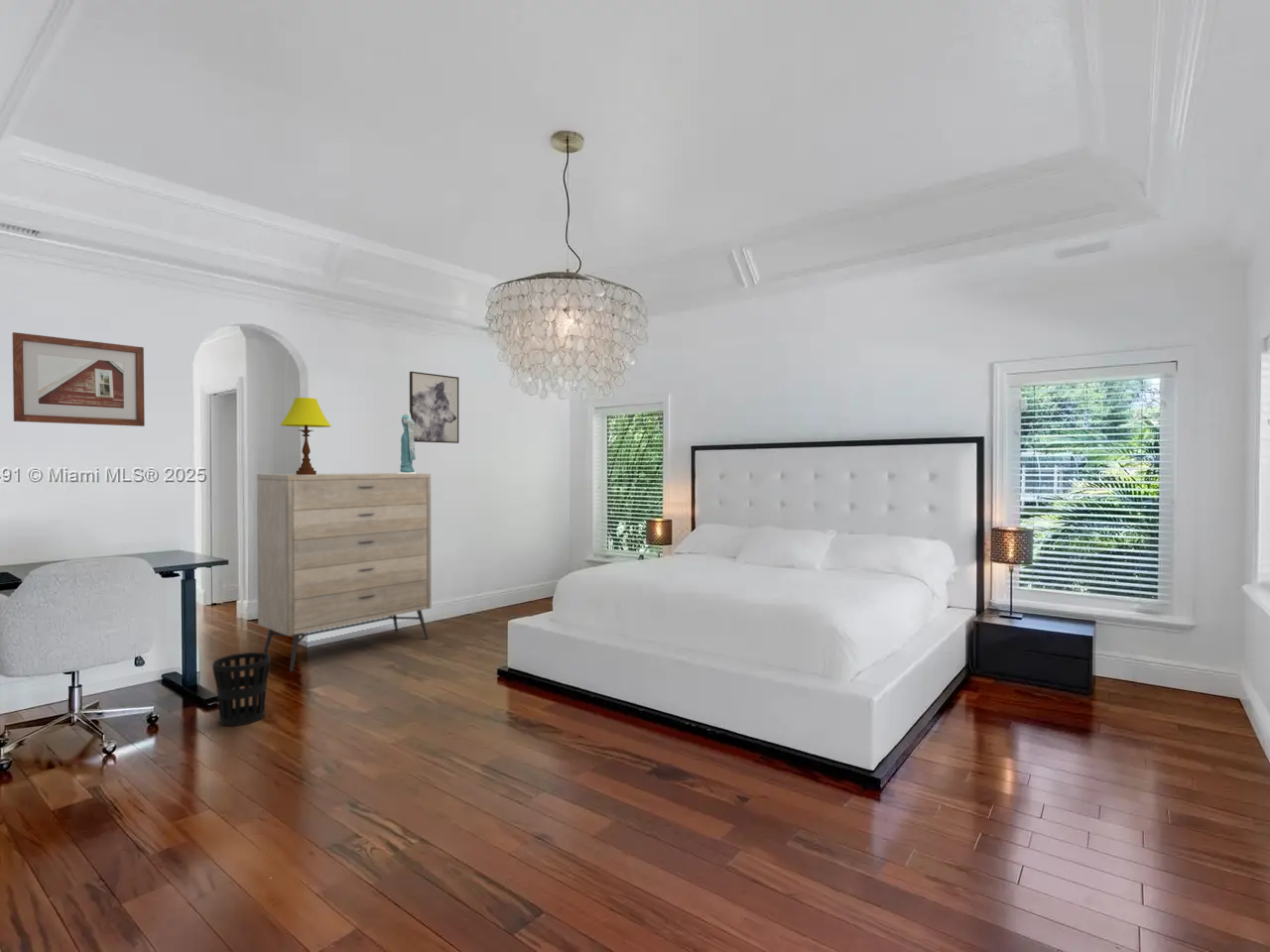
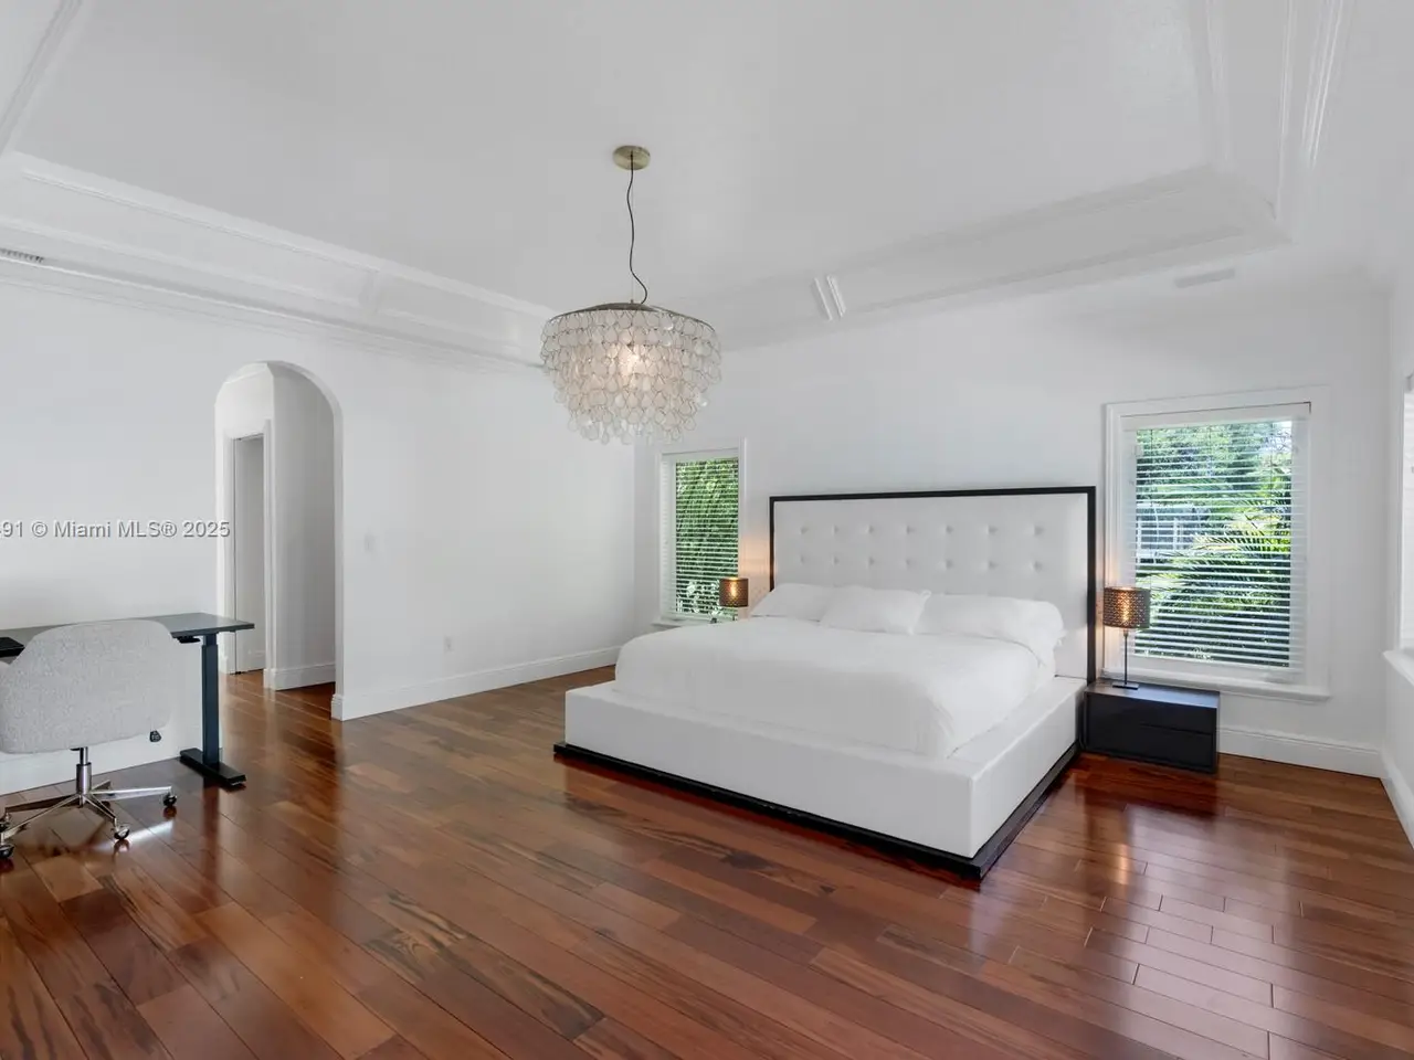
- dress [397,411,418,474]
- picture frame [12,331,146,427]
- table lamp [279,397,332,475]
- wastebasket [211,652,272,727]
- wall art [409,371,459,444]
- dresser [256,472,432,672]
